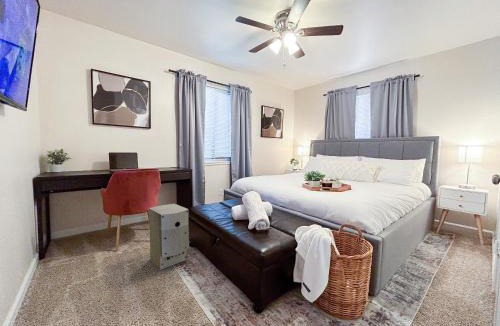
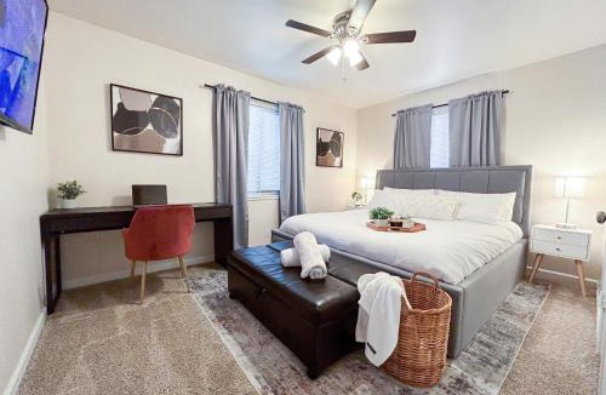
- air purifier [148,203,190,271]
